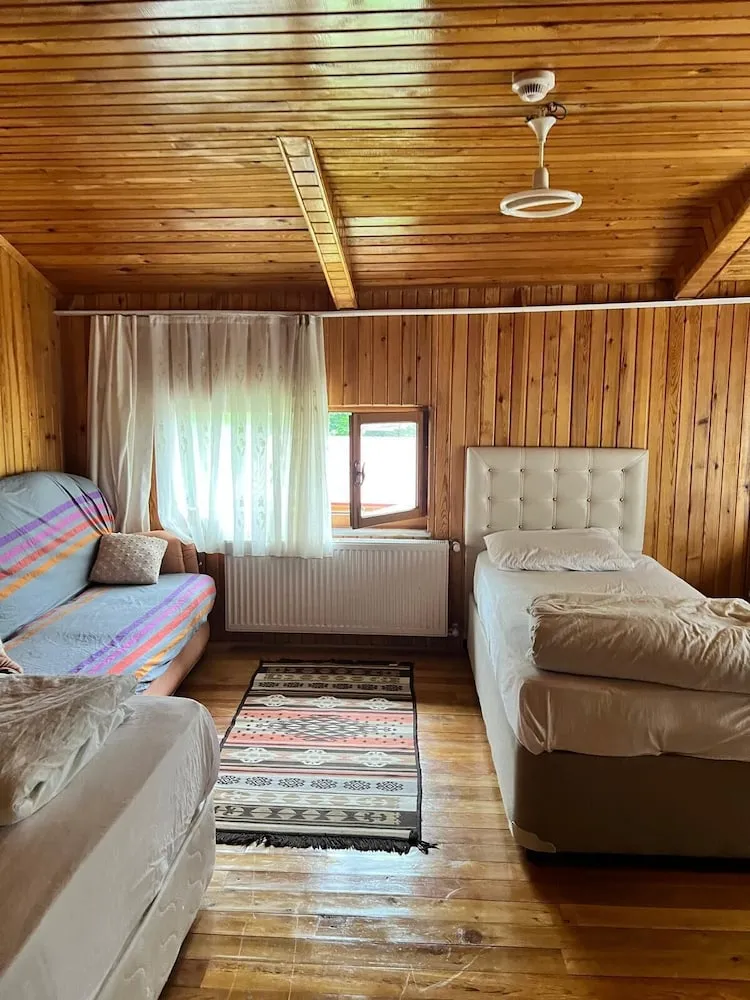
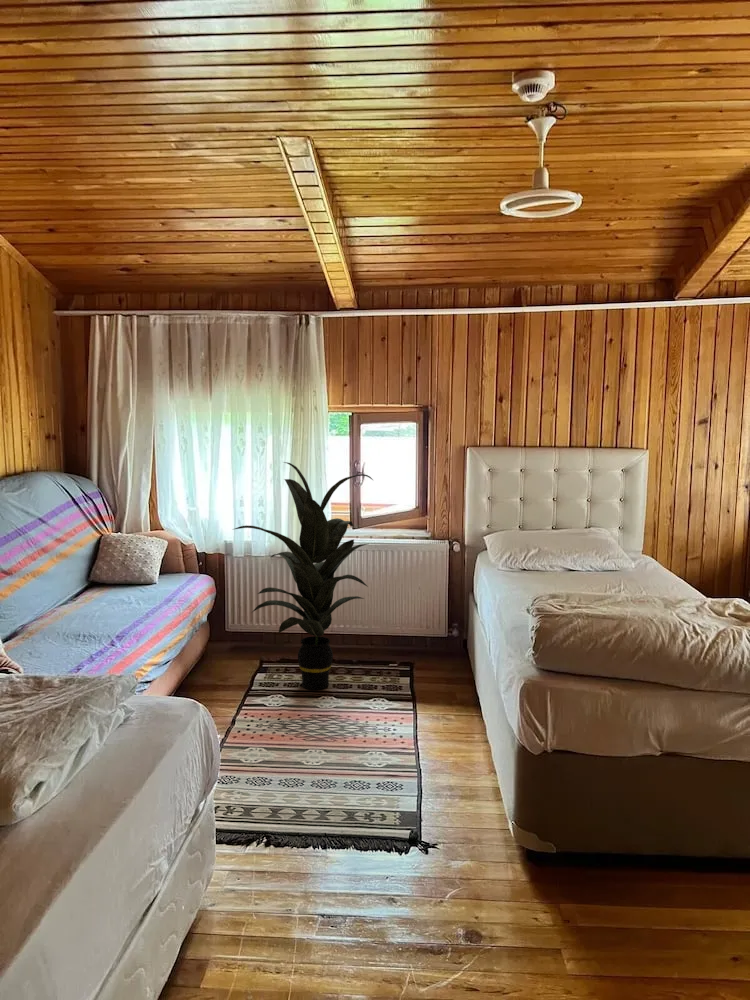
+ indoor plant [231,461,374,690]
